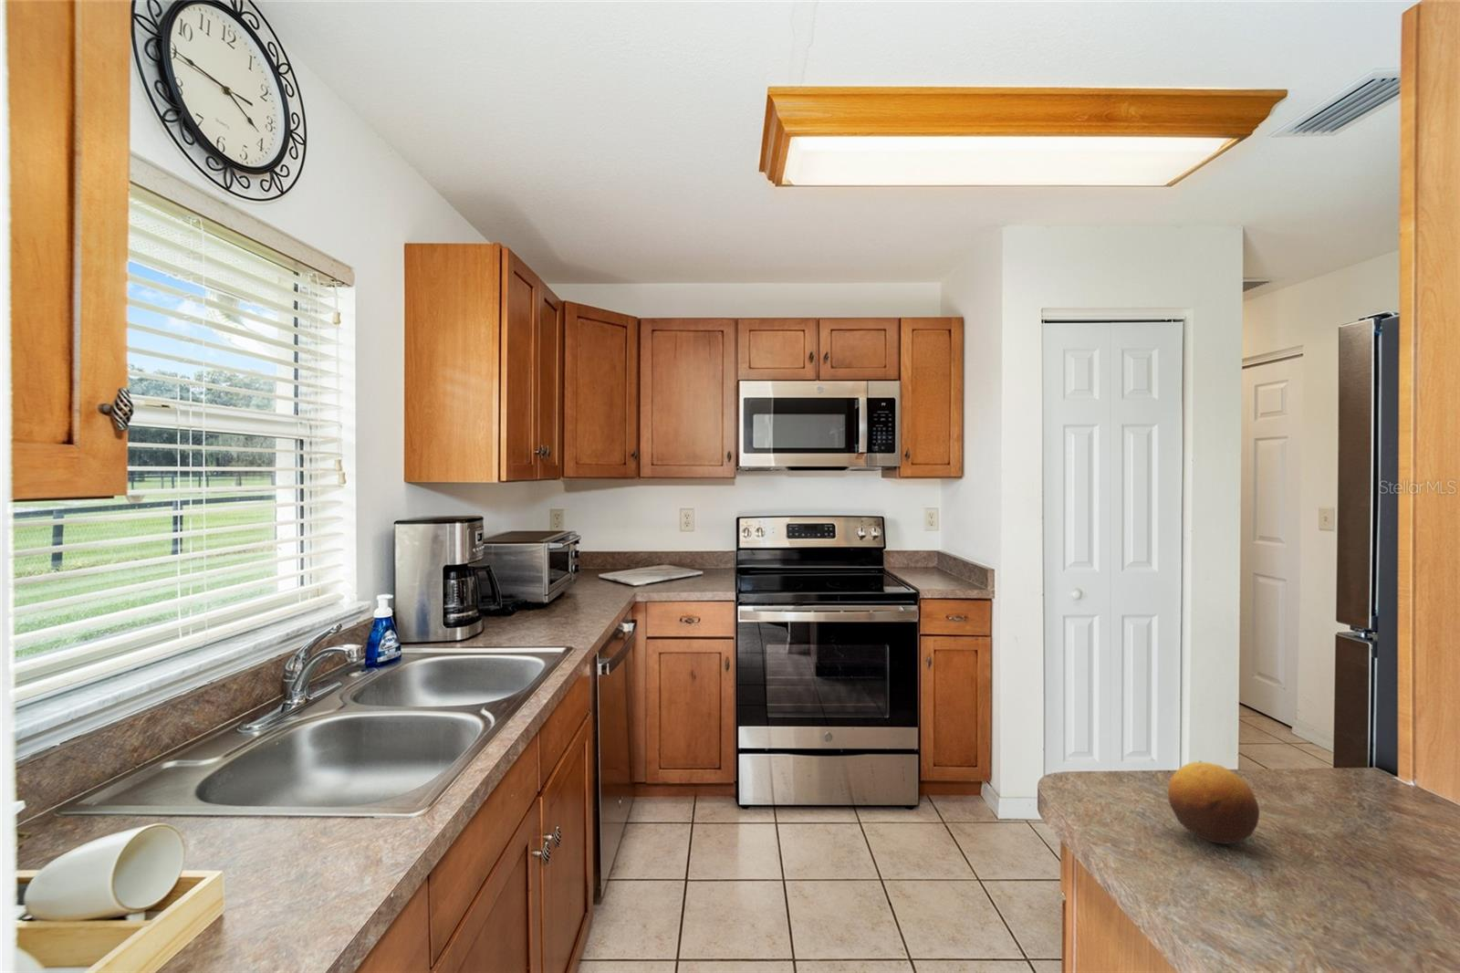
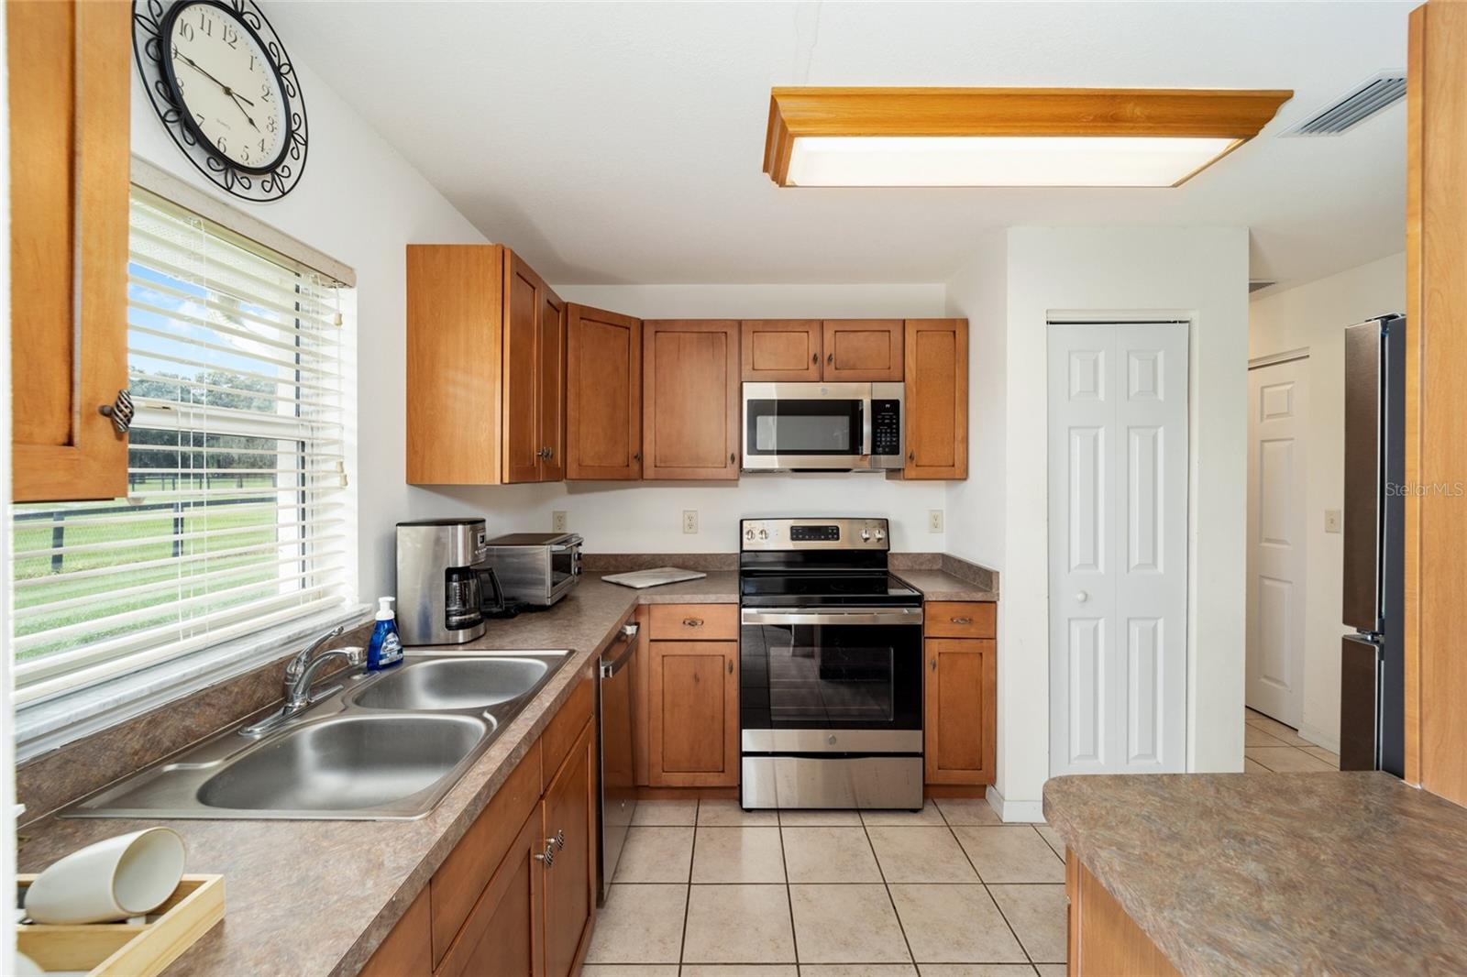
- fruit [1167,760,1260,845]
